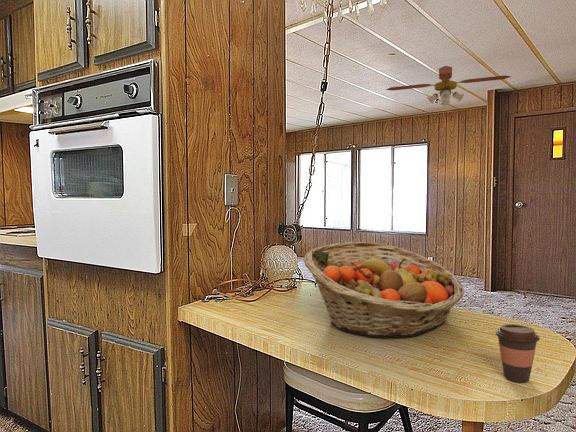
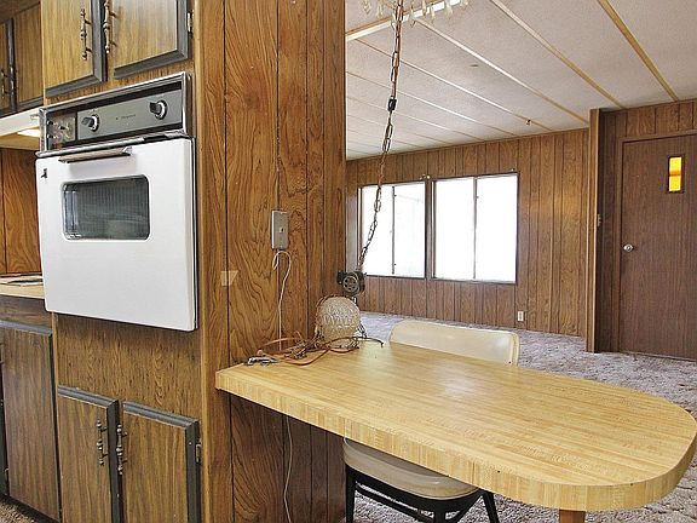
- coffee cup [494,323,541,383]
- fruit basket [303,241,465,338]
- ceiling fan [385,65,512,107]
